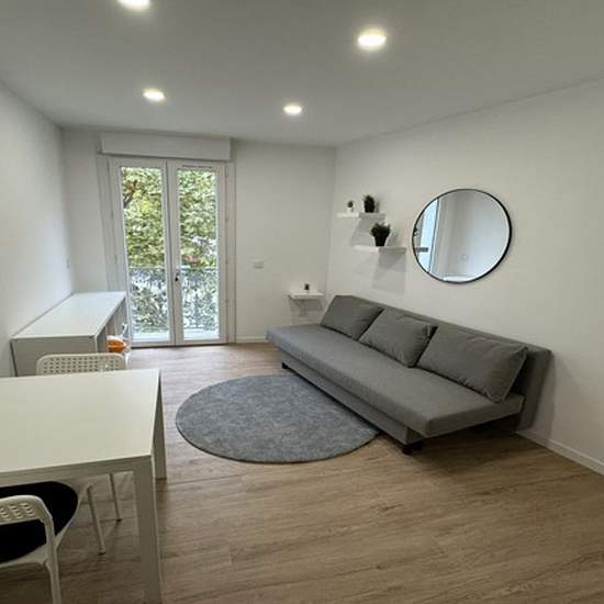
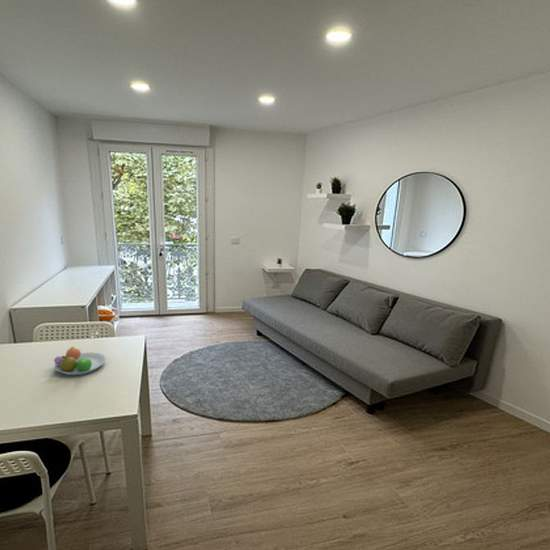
+ fruit bowl [52,346,107,376]
